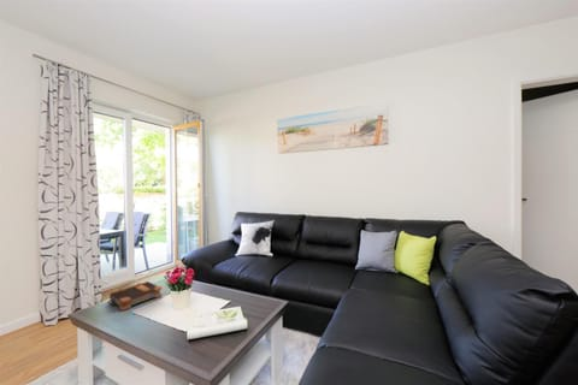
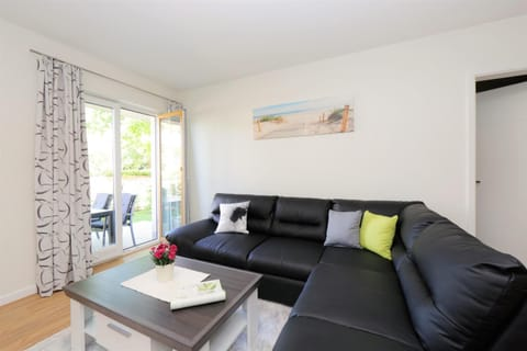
- bible [106,280,164,312]
